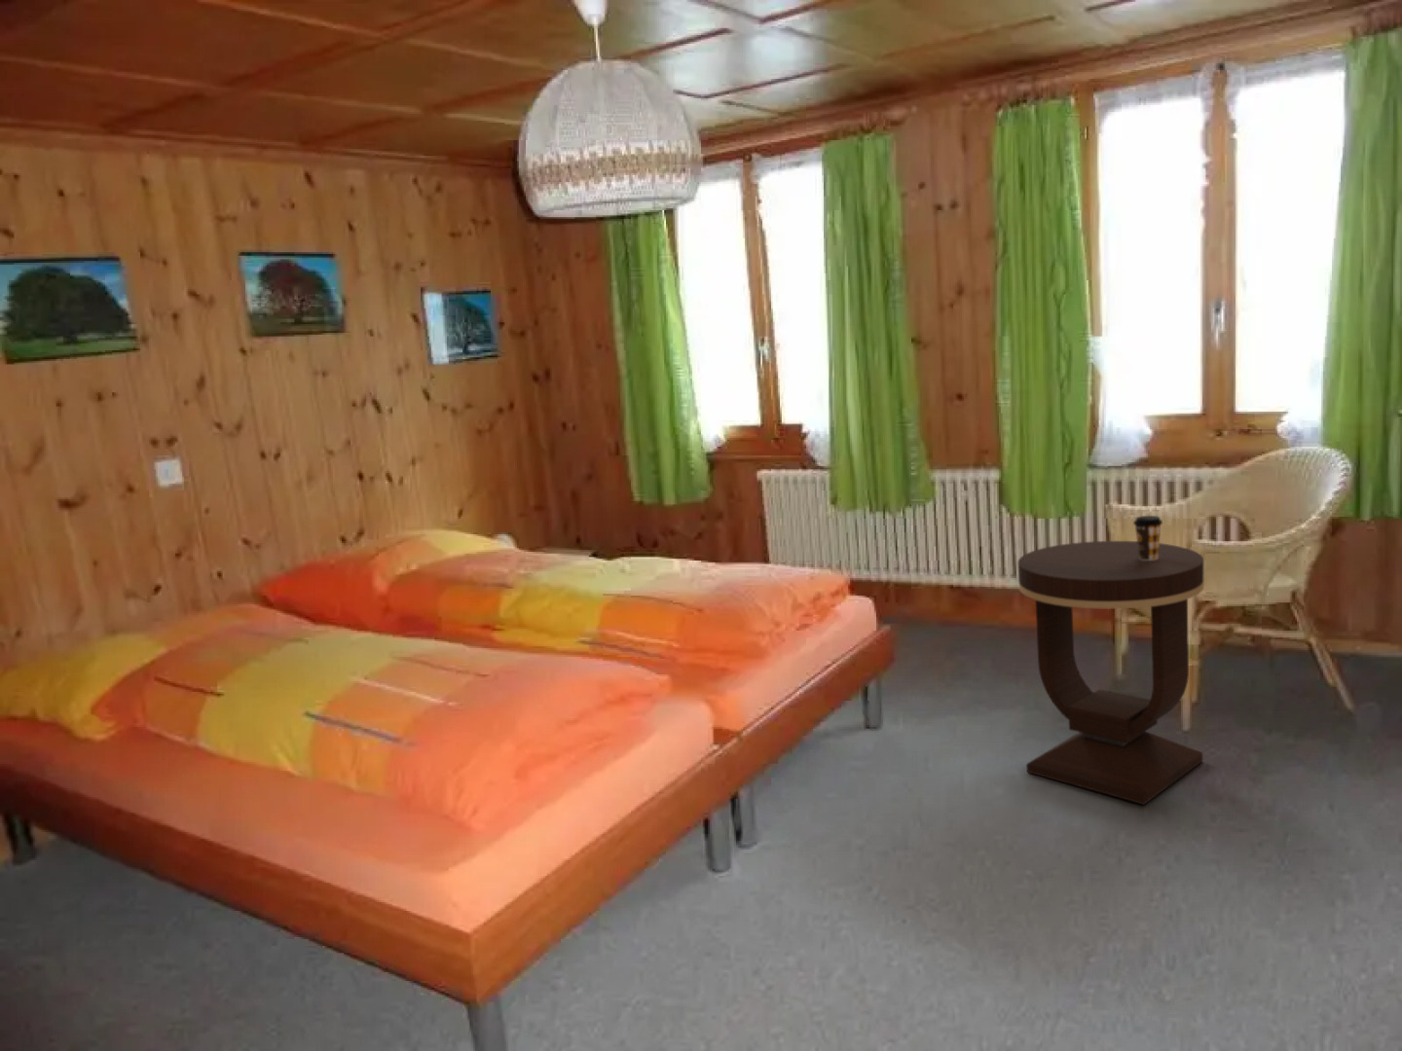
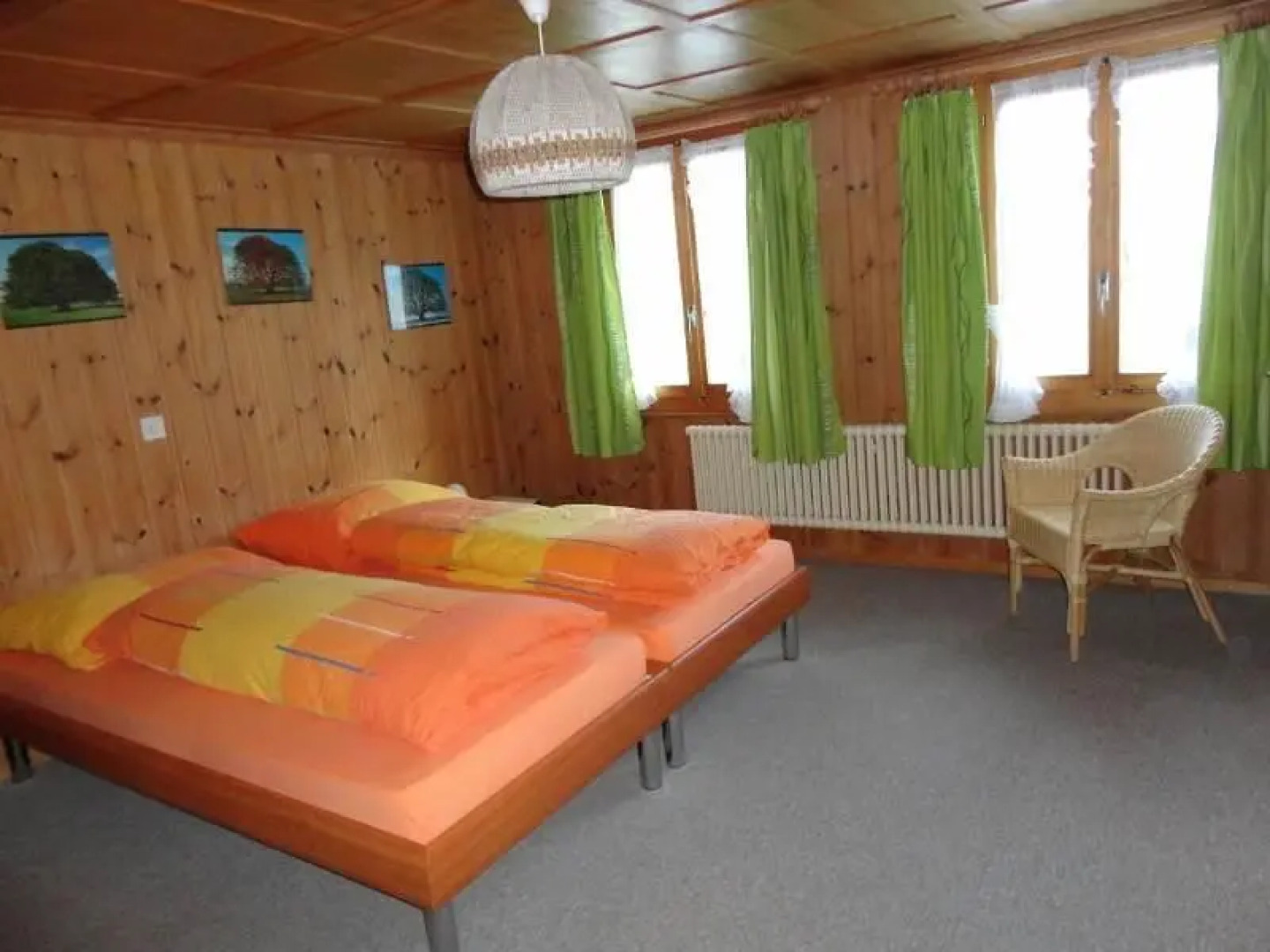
- coffee cup [1133,514,1164,561]
- side table [1018,540,1205,806]
